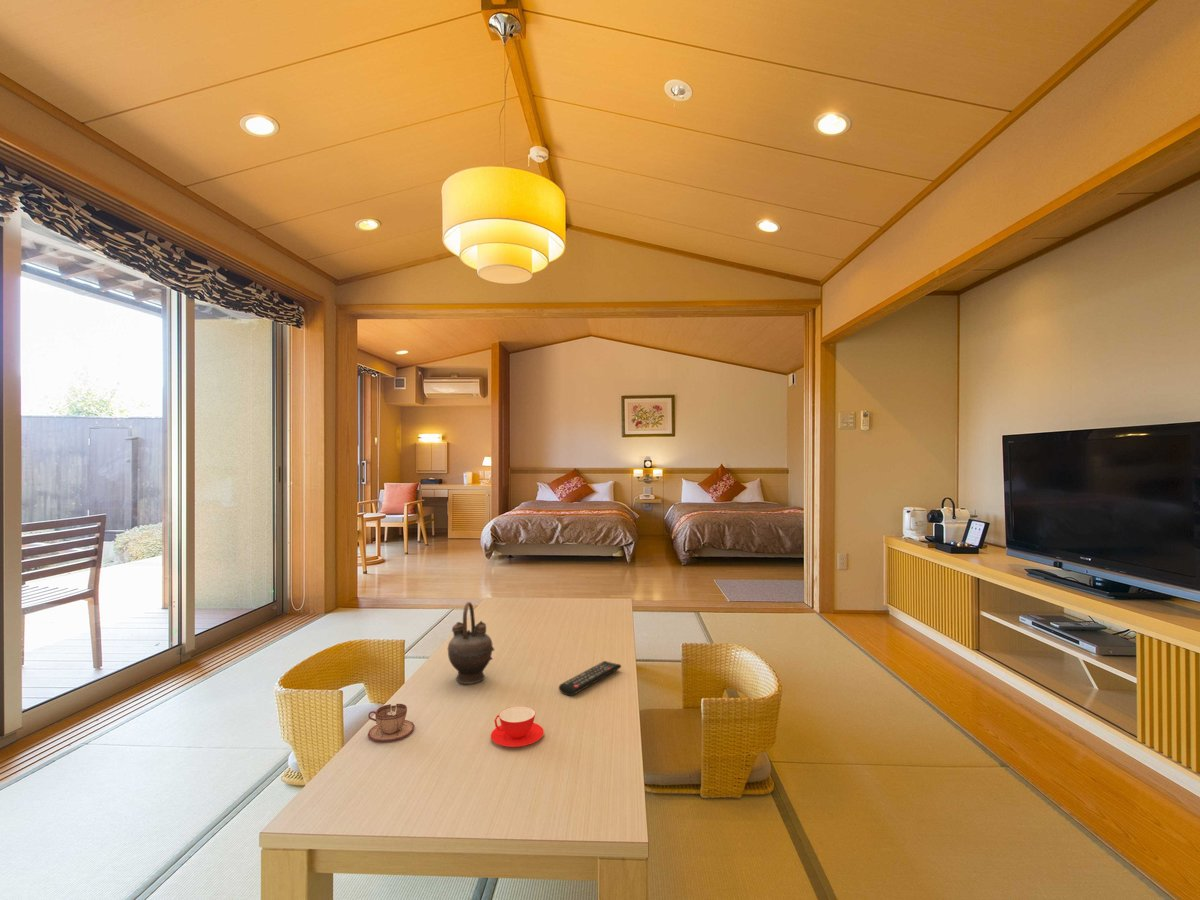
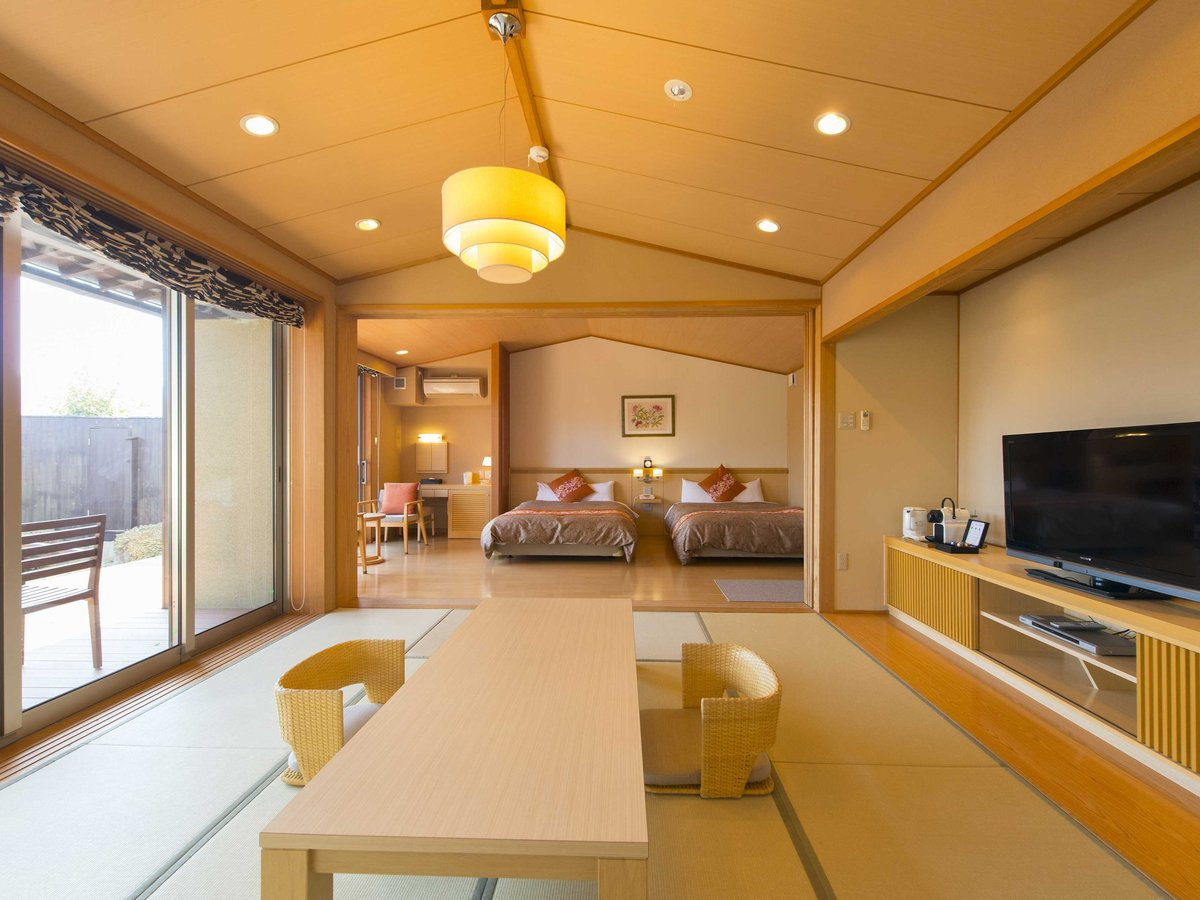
- teacup [490,705,545,748]
- teacup [367,703,415,742]
- remote control [558,660,622,697]
- teapot [447,601,495,685]
